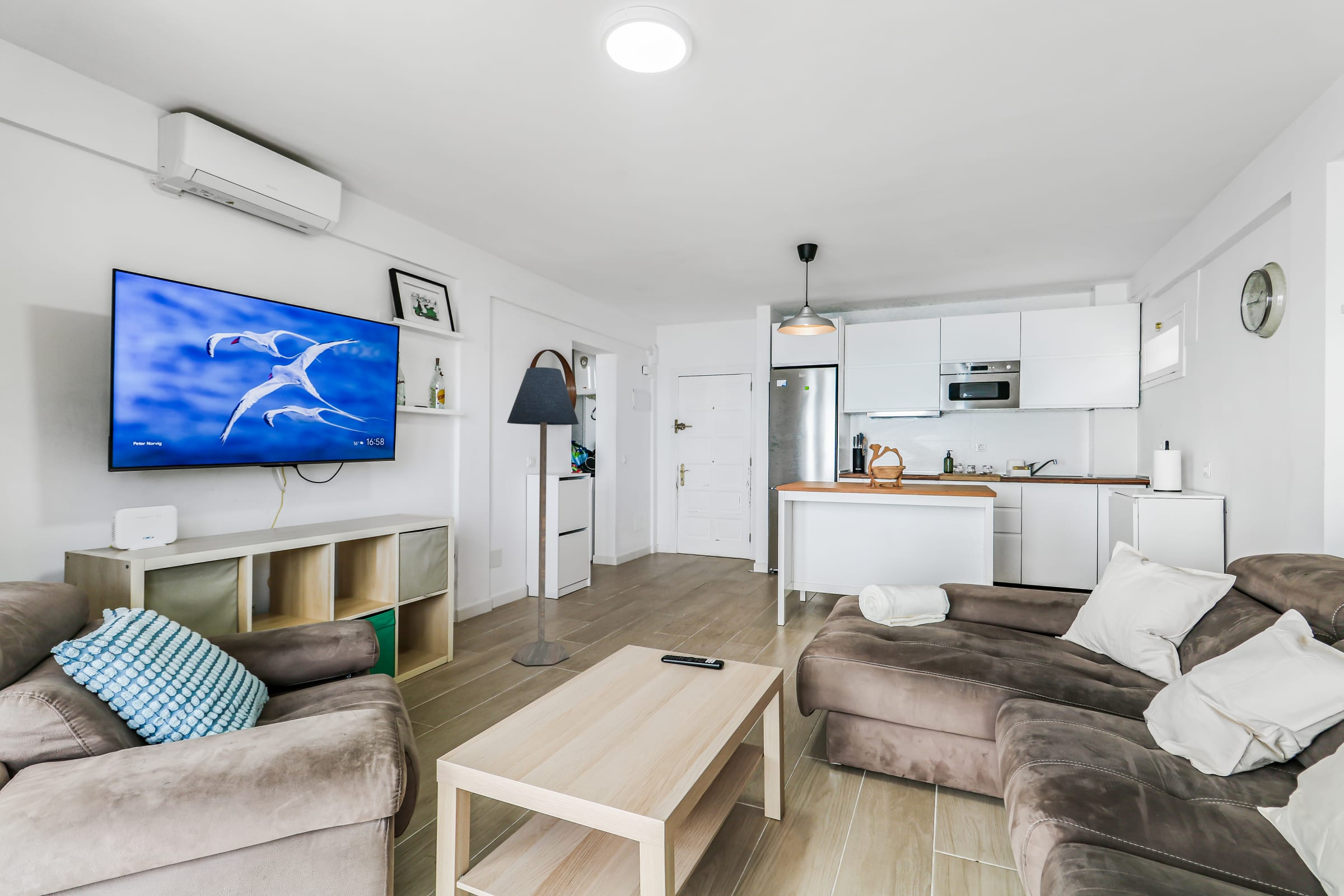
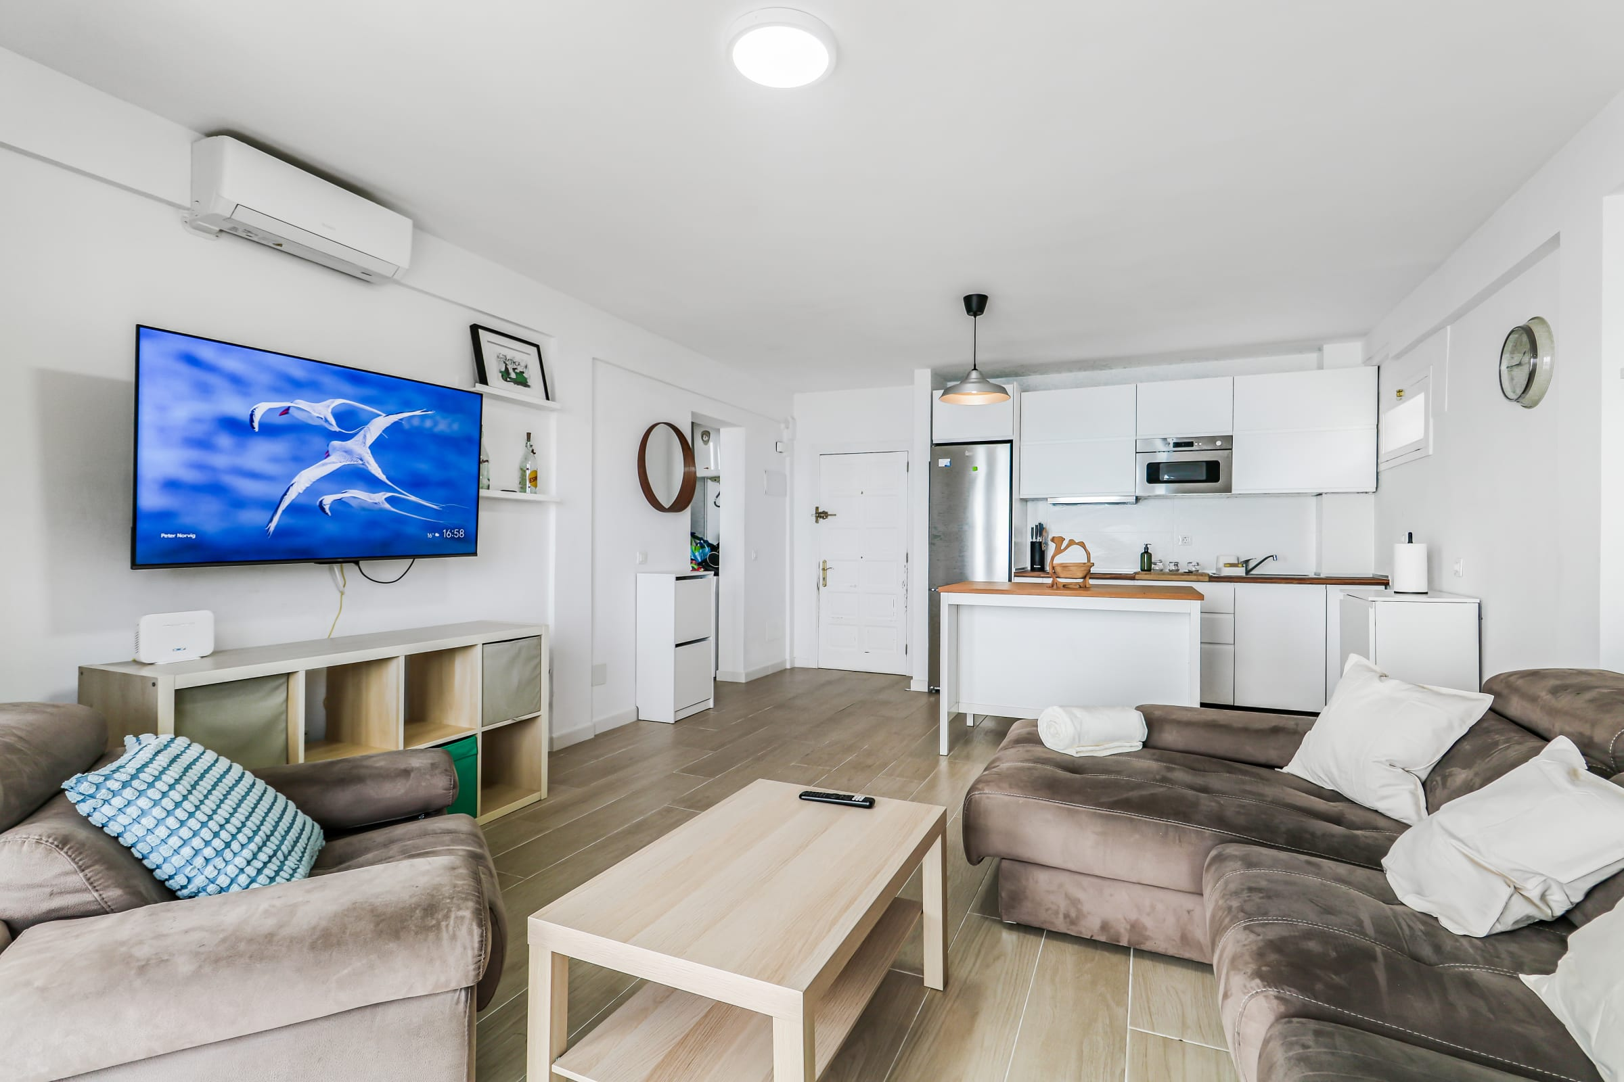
- floor lamp [506,367,580,666]
